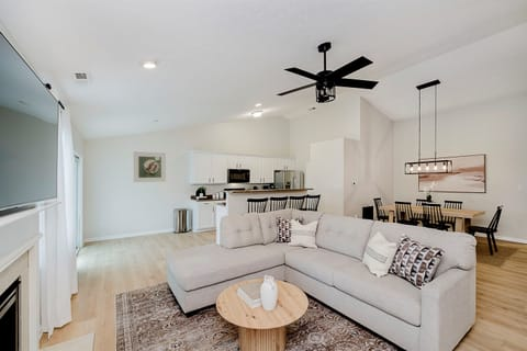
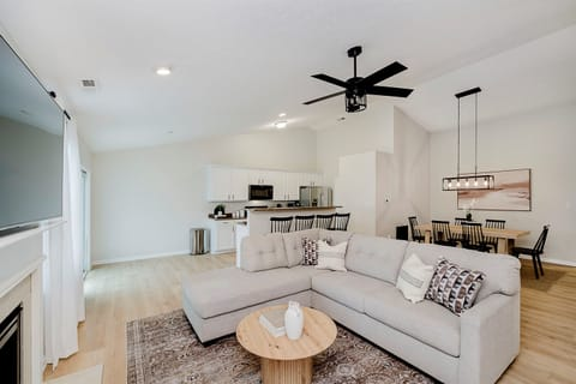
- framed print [133,150,167,183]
